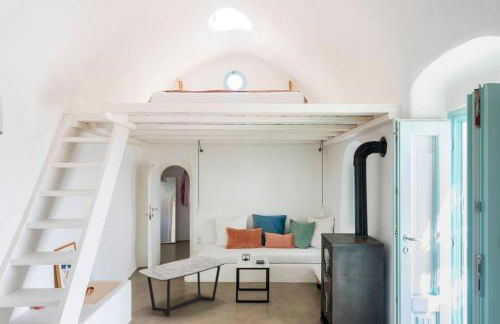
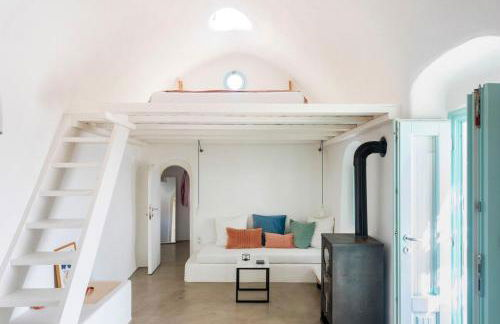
- coffee table [138,255,227,318]
